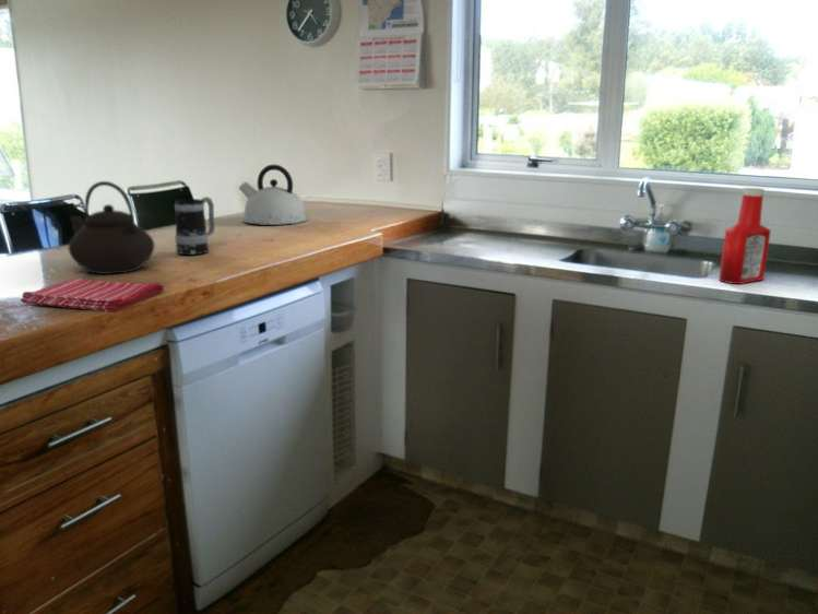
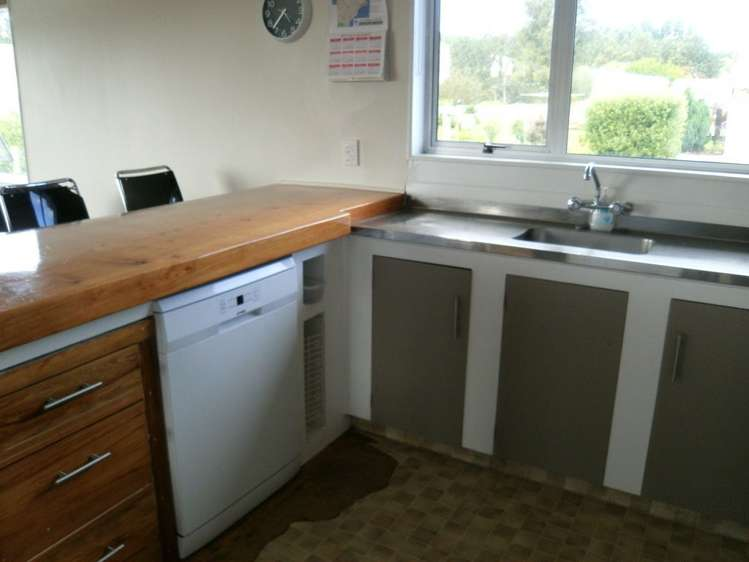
- soap bottle [718,187,772,285]
- mug [174,196,215,256]
- teapot [68,180,156,275]
- dish towel [20,278,165,312]
- kettle [238,164,308,226]
